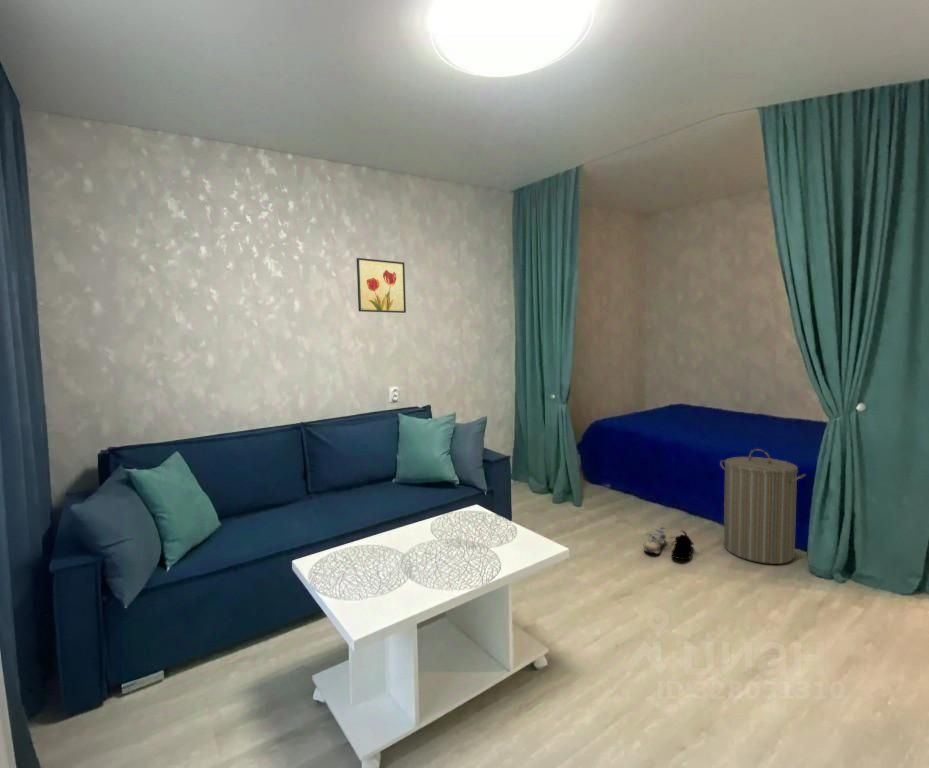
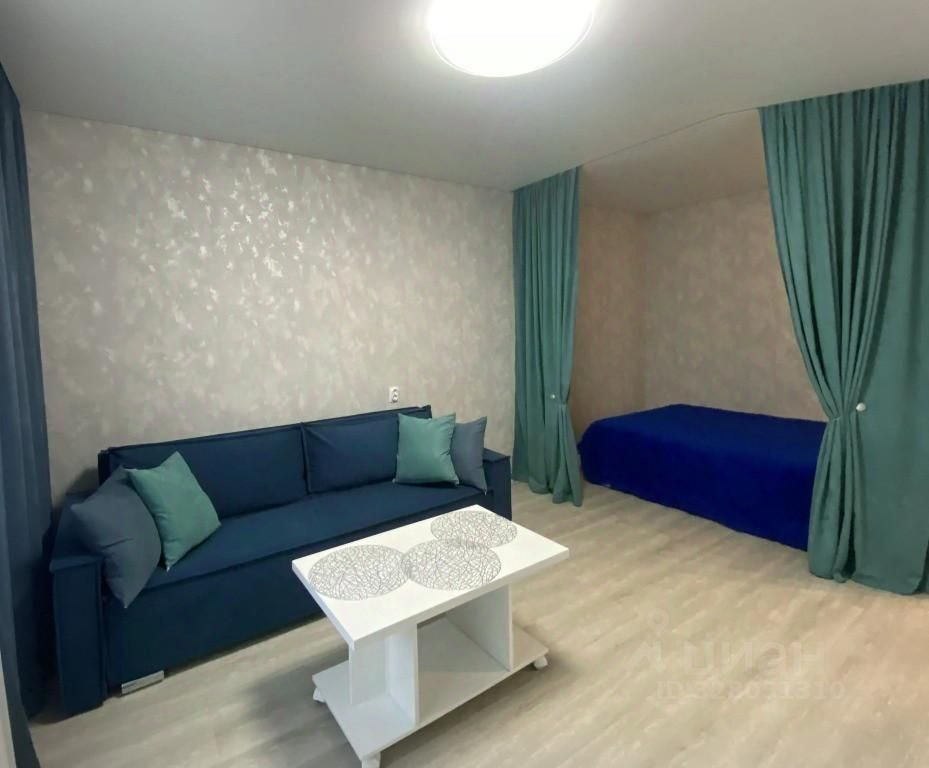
- wall art [356,257,407,314]
- shoe [643,526,695,561]
- laundry hamper [719,448,807,565]
